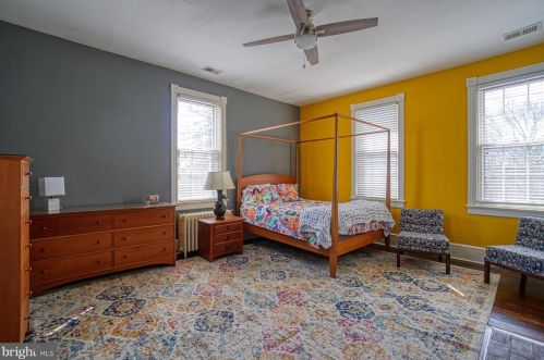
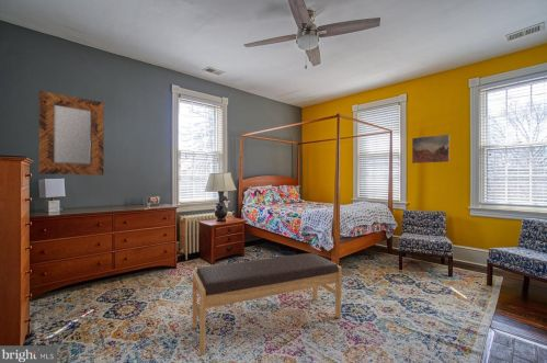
+ bench [191,252,342,356]
+ home mirror [37,90,105,177]
+ wall art [411,134,451,165]
